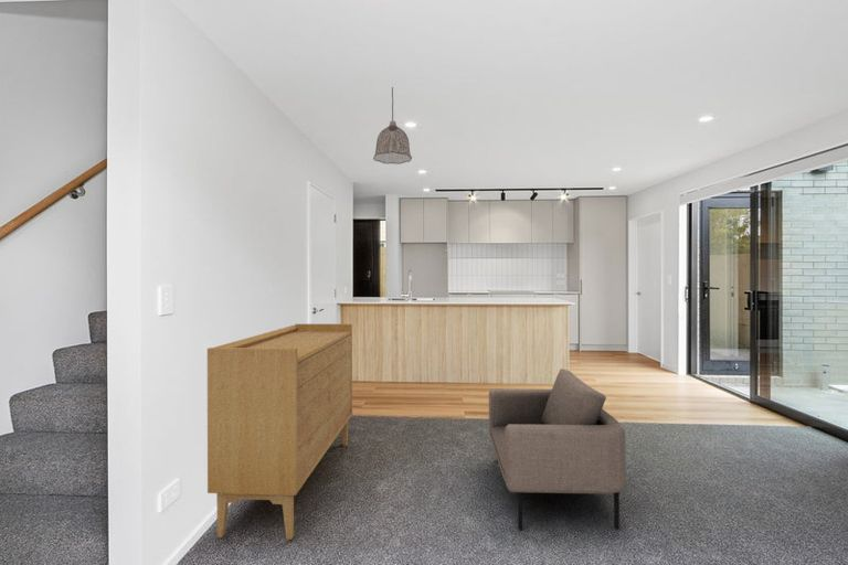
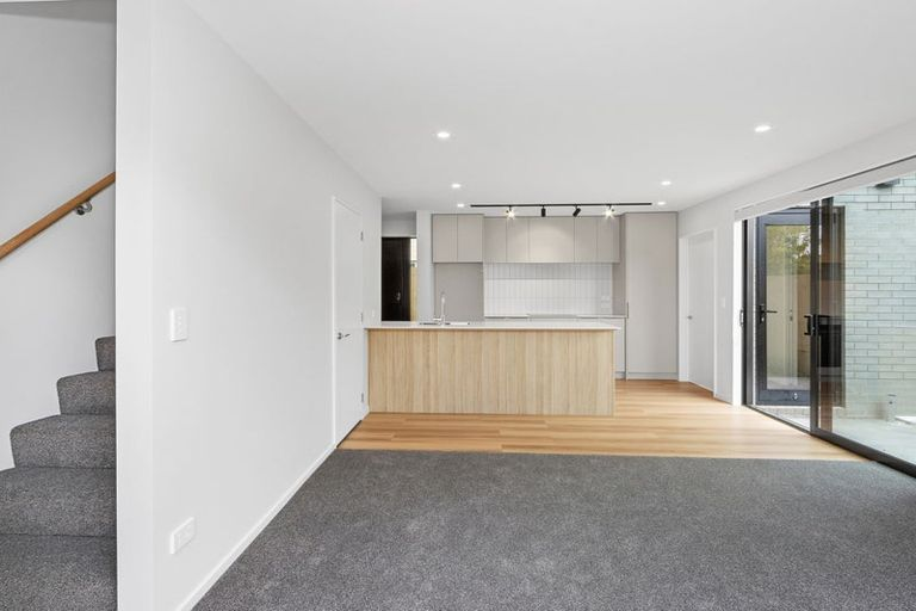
- pendant lamp [372,86,413,166]
- sideboard [206,323,353,541]
- armchair [488,367,626,531]
